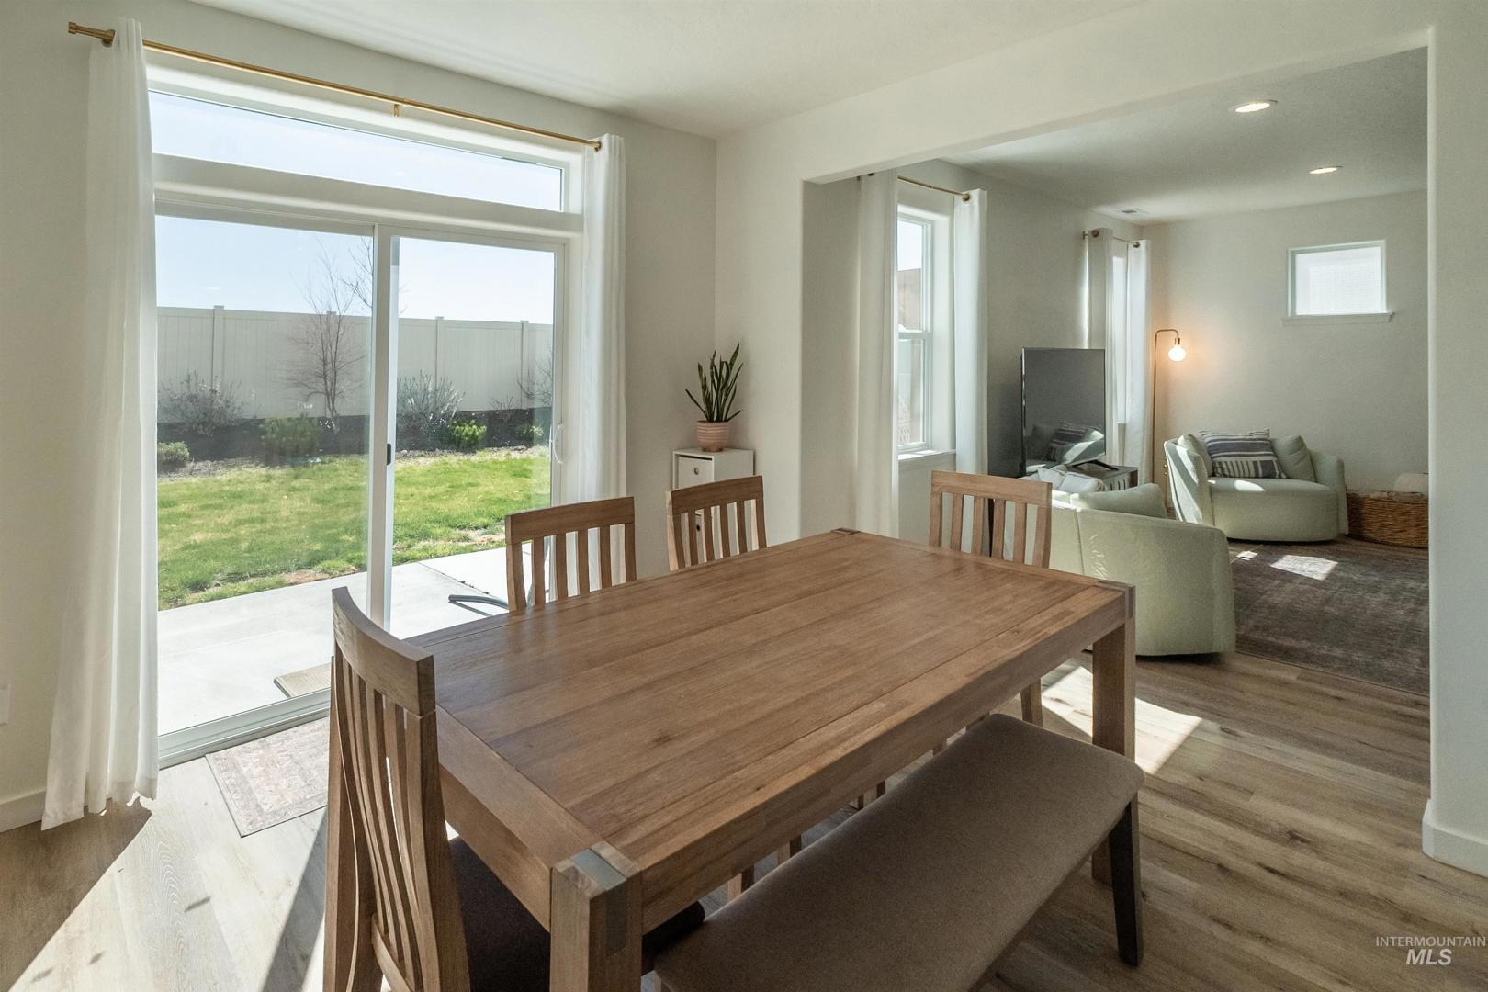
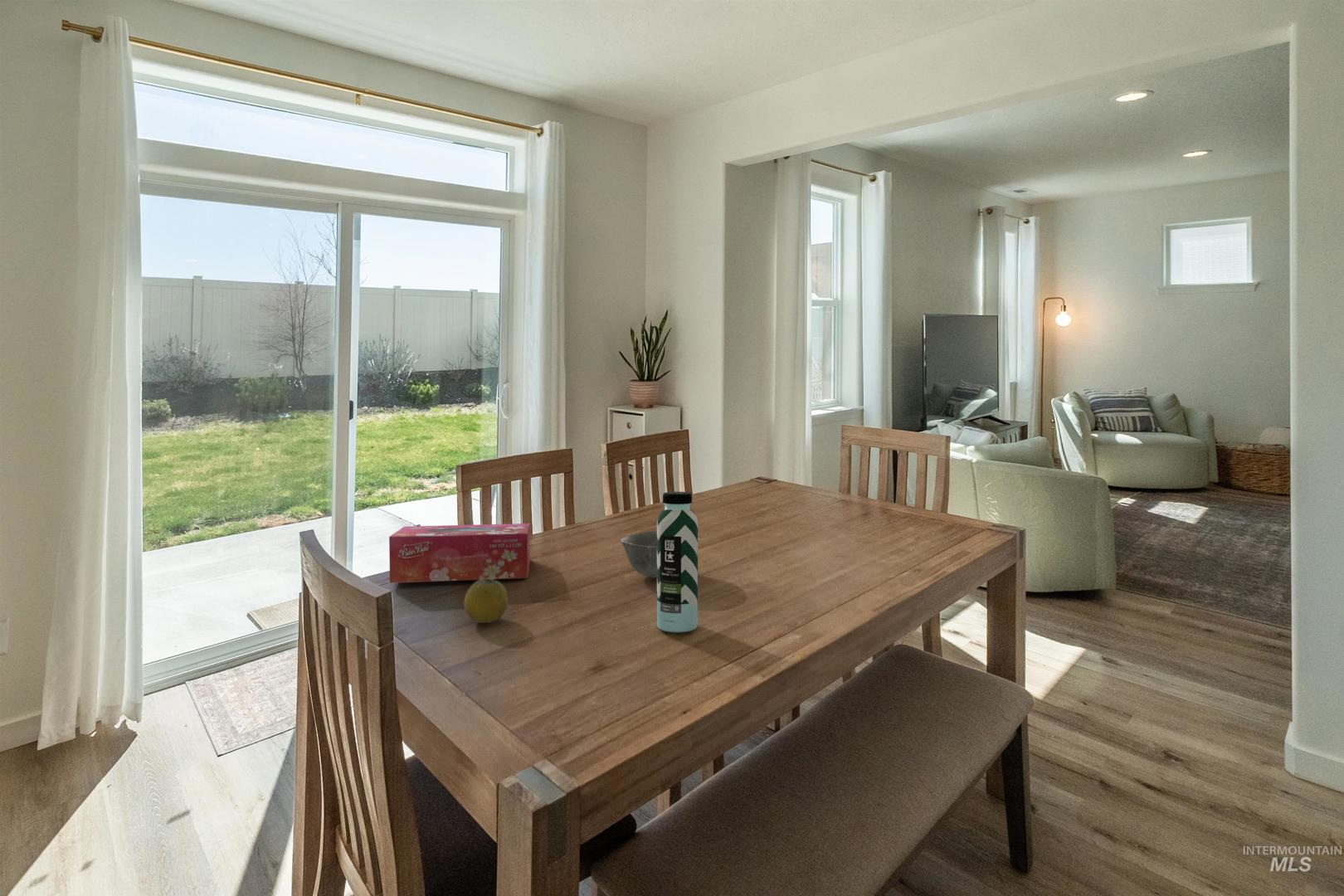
+ water bottle [656,491,699,633]
+ tissue box [388,523,531,584]
+ bowl [620,530,700,579]
+ fruit [463,578,509,624]
